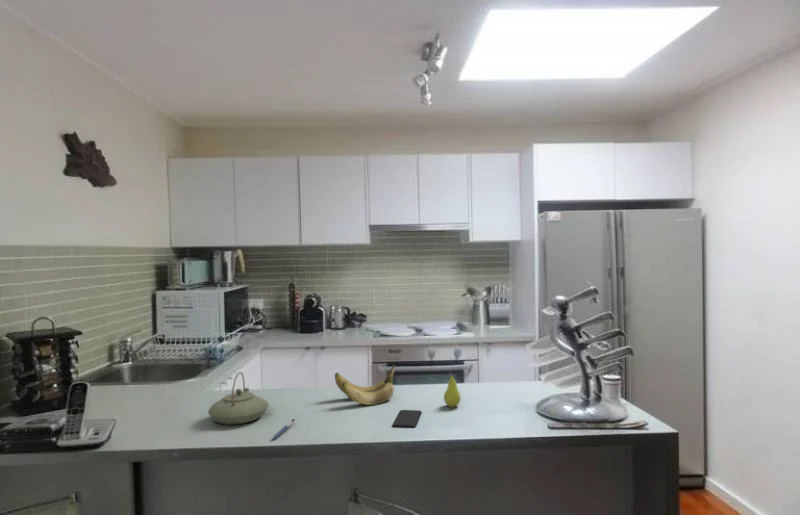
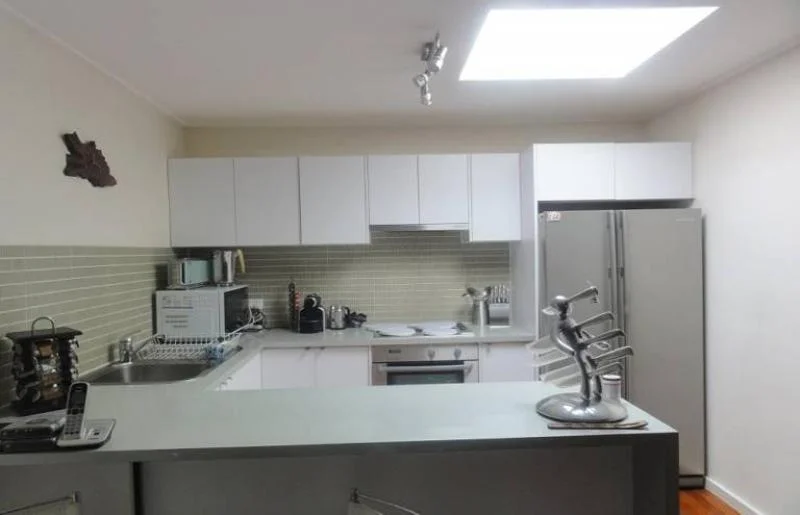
- smartphone [391,409,423,429]
- teapot [207,371,270,426]
- fruit [443,370,461,409]
- pen [272,418,296,440]
- banana [334,364,396,406]
